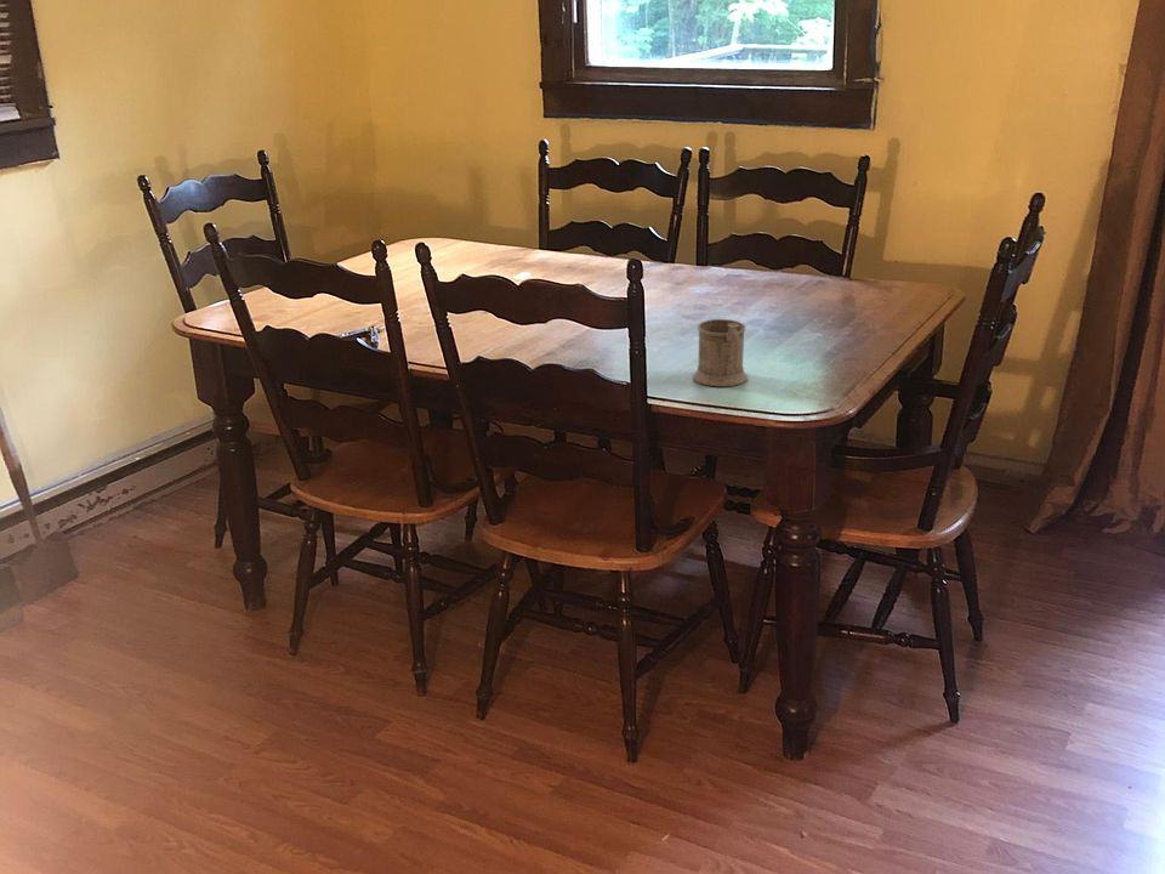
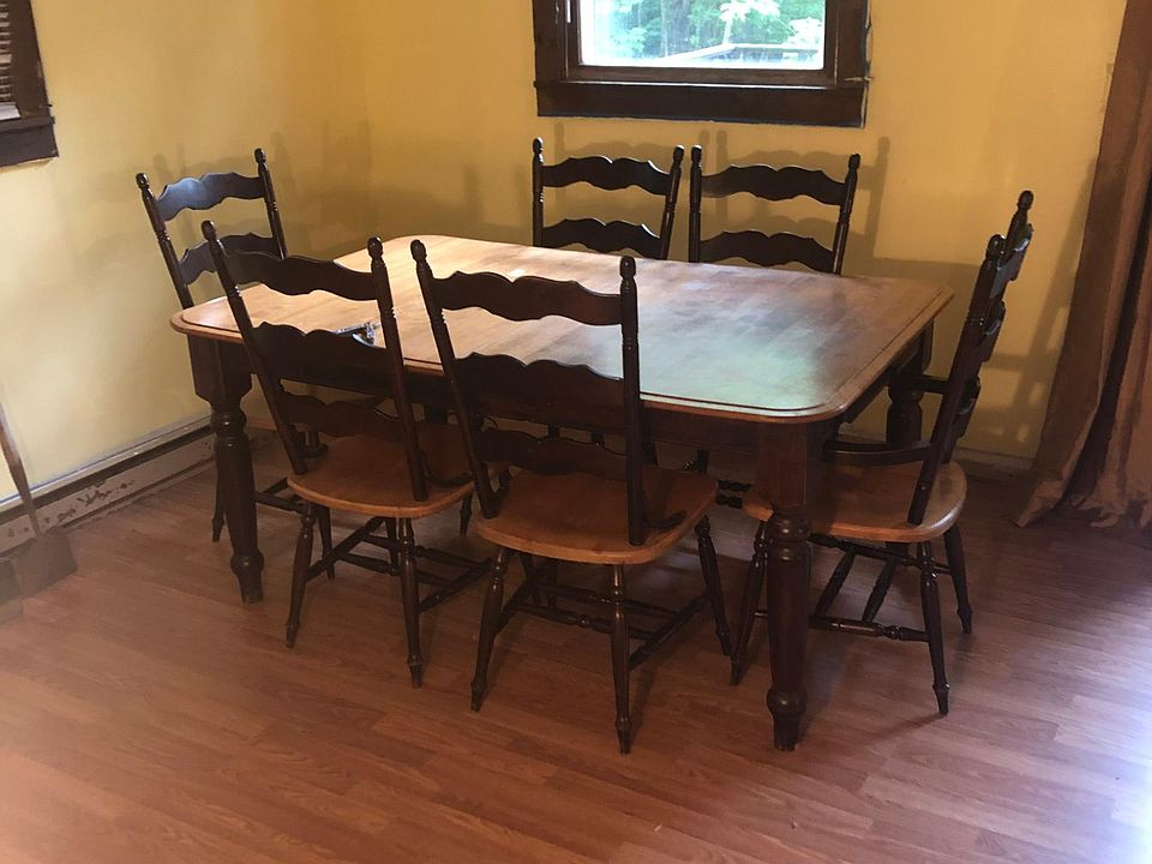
- mug [692,318,749,387]
